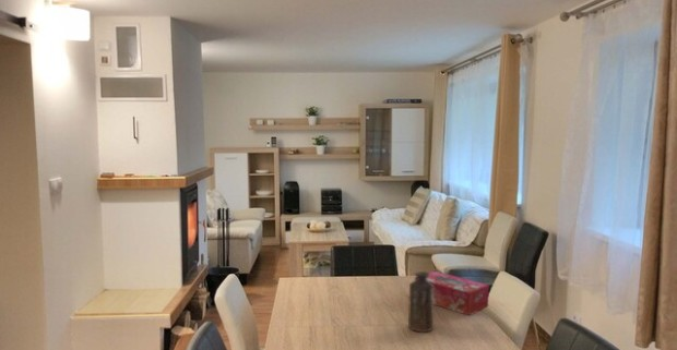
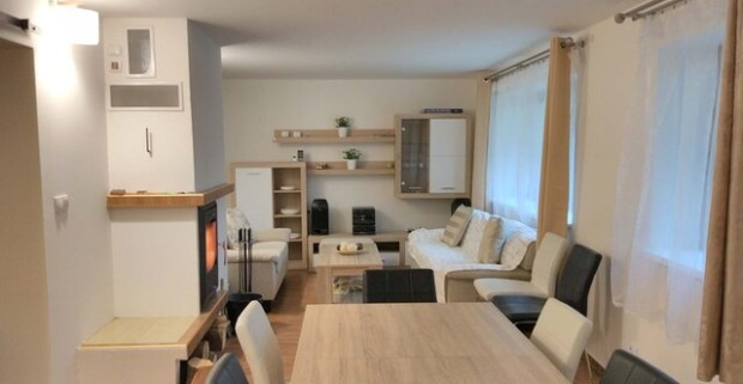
- tissue box [414,270,490,316]
- bottle [407,270,435,334]
